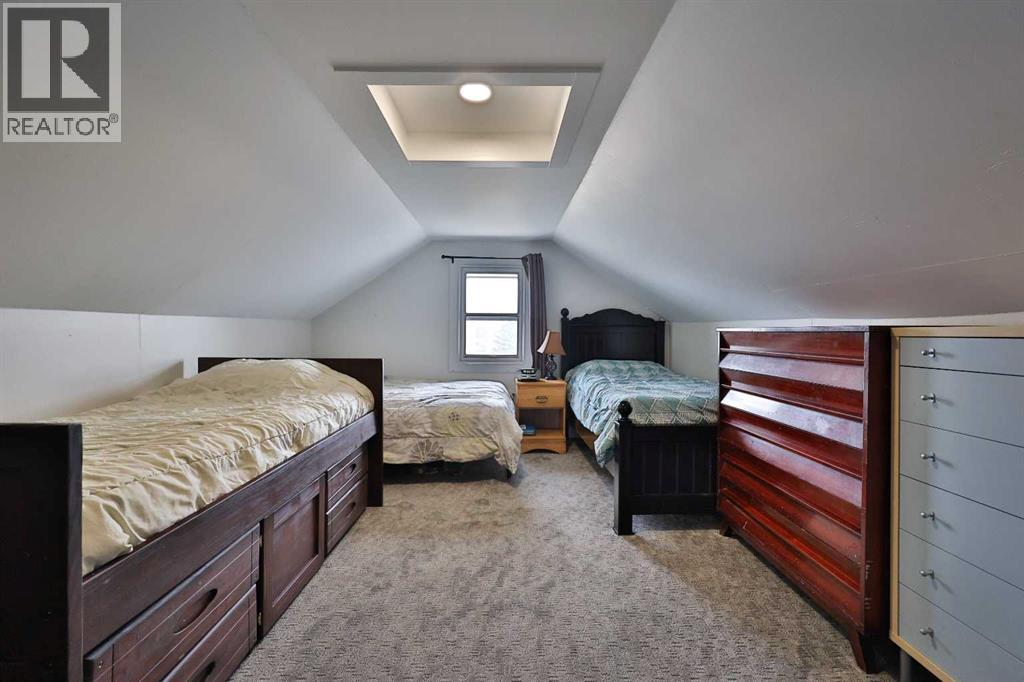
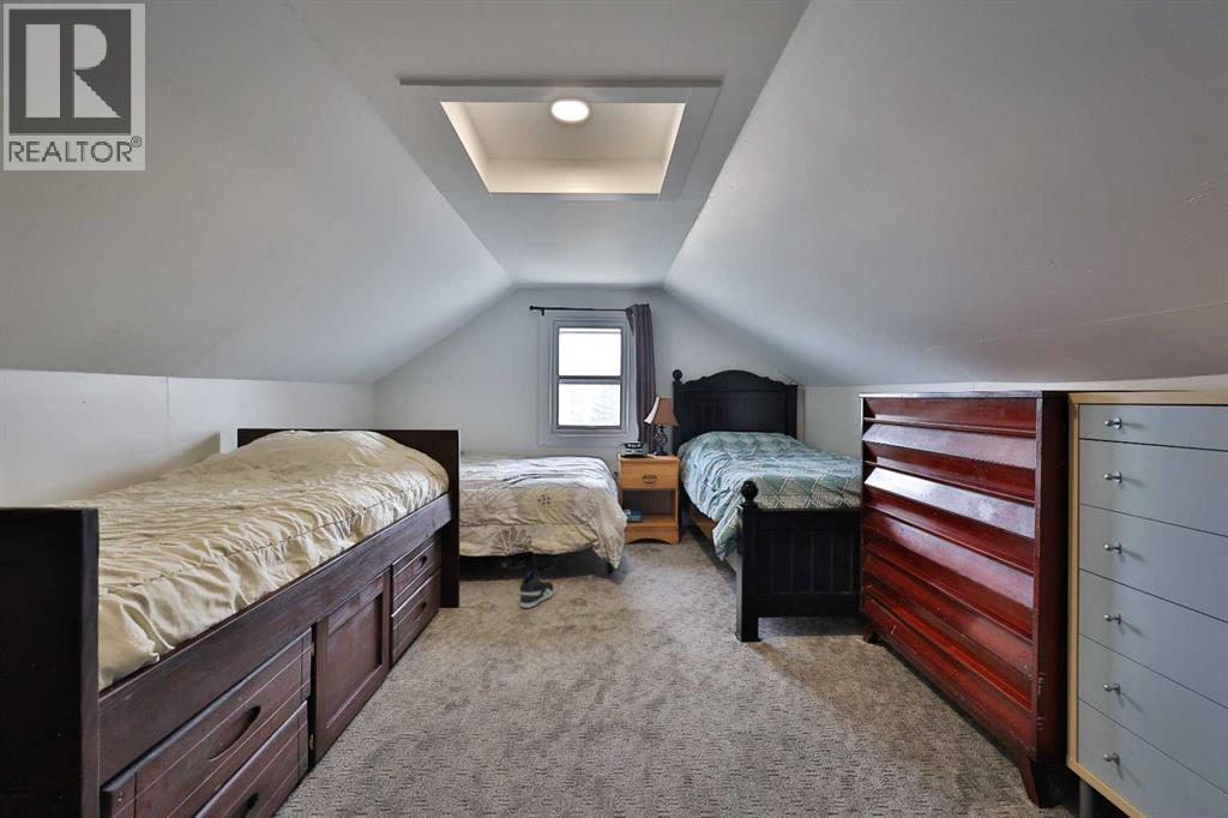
+ sneaker [518,569,555,609]
